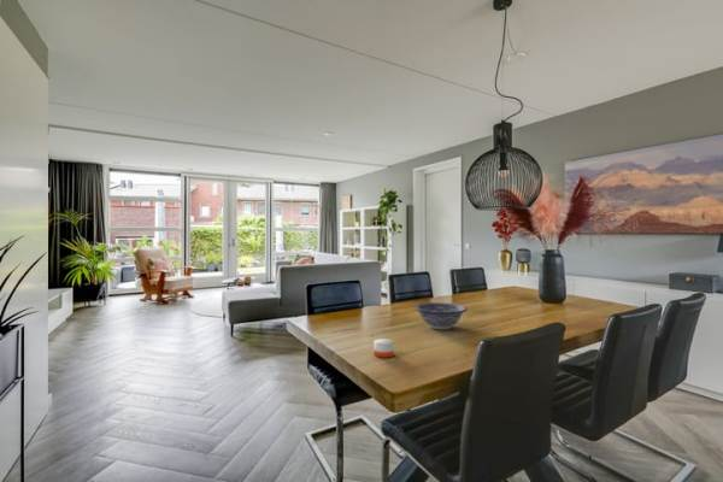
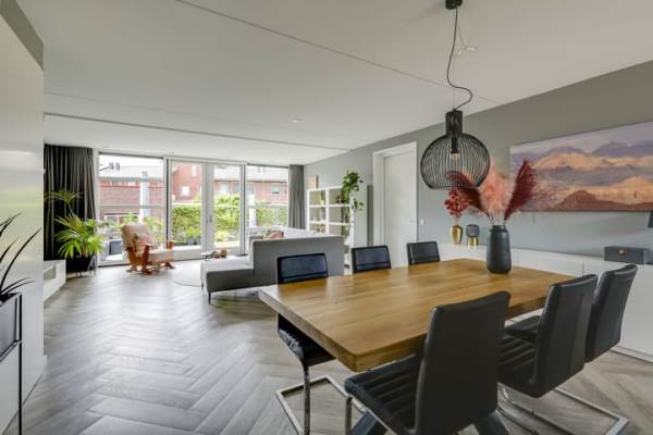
- decorative bowl [413,301,469,330]
- candle [372,337,395,359]
